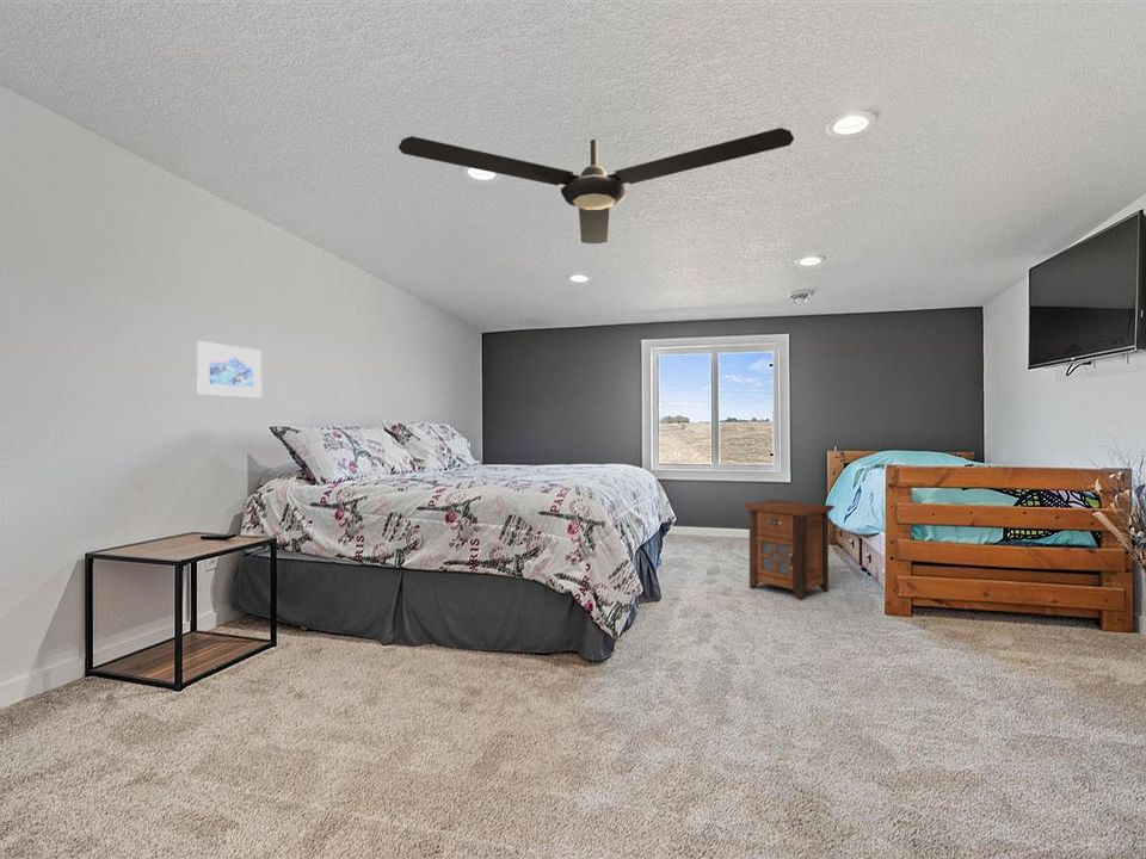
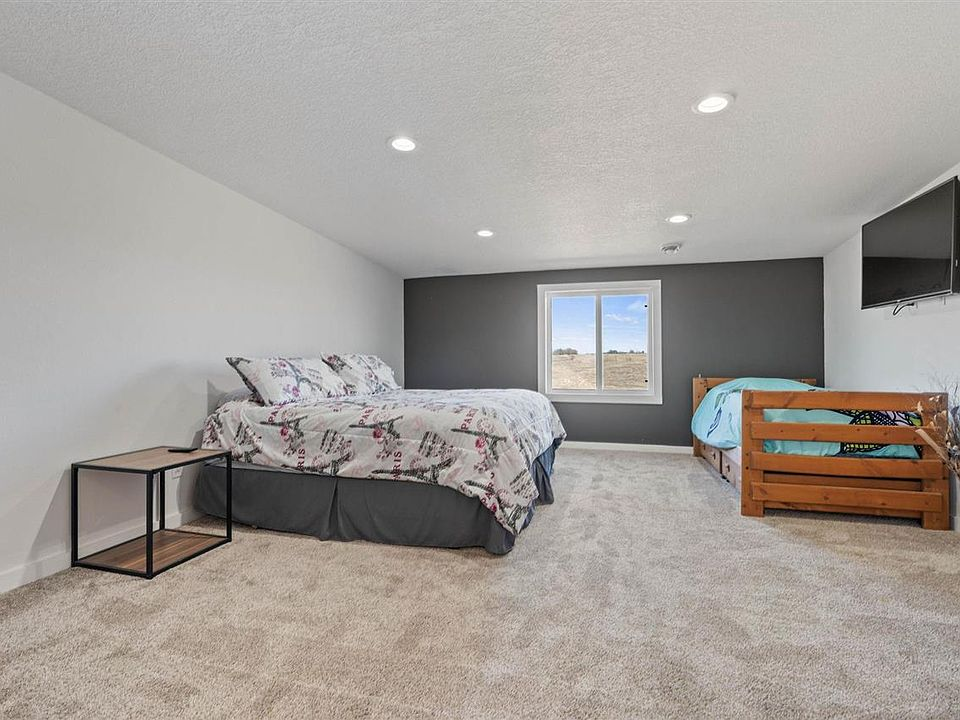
- ceiling fan [398,126,795,245]
- nightstand [743,499,836,601]
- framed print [196,340,263,398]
